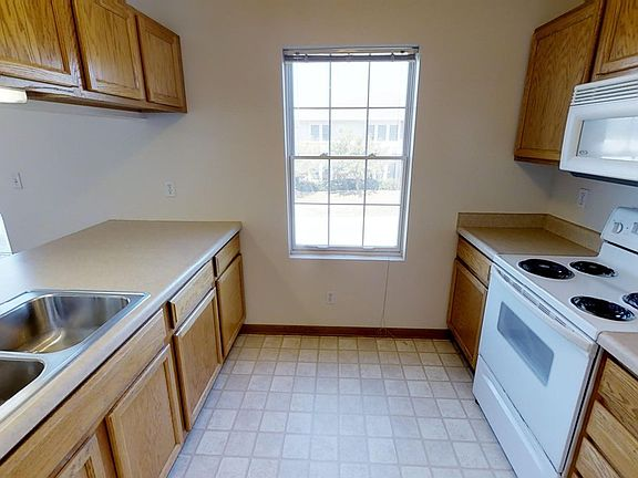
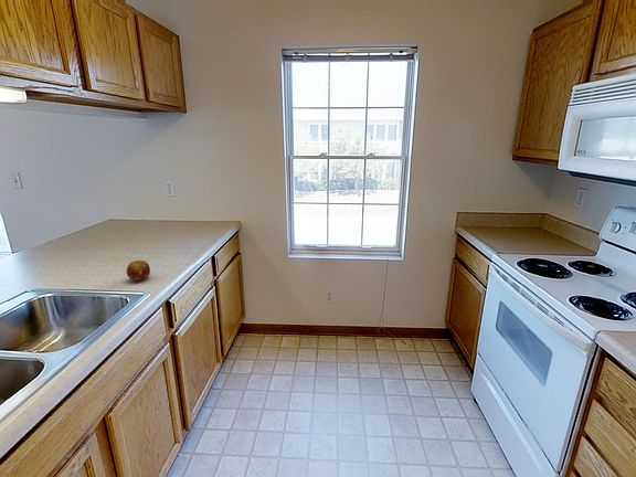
+ fruit [126,259,151,282]
